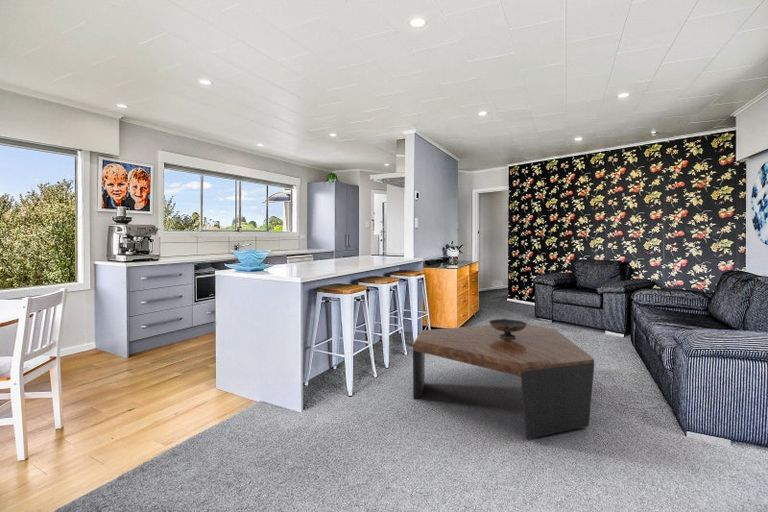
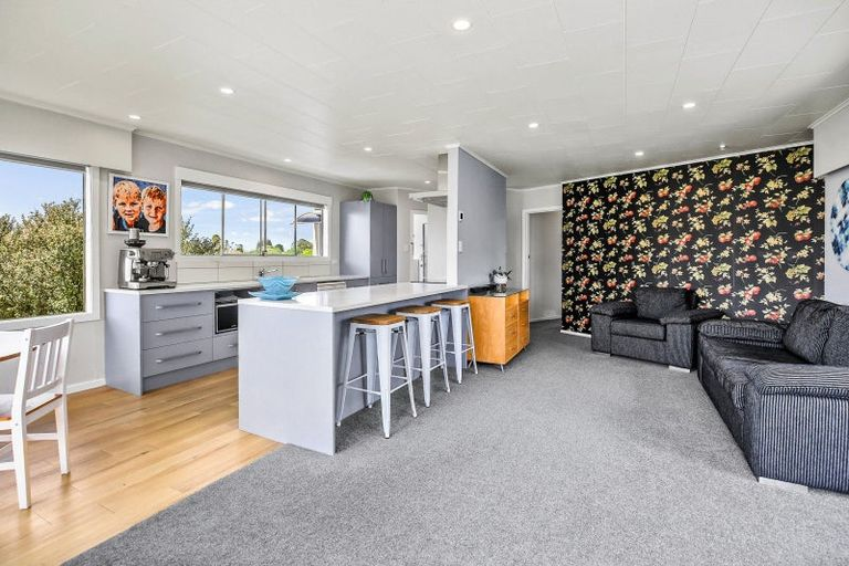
- coffee table [412,323,595,439]
- decorative bowl [488,317,528,338]
